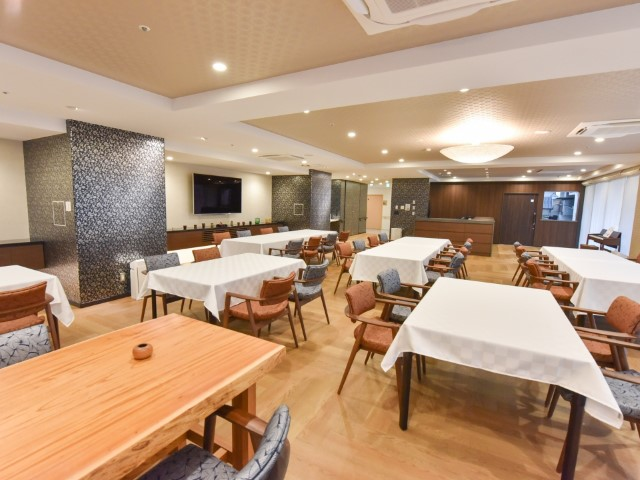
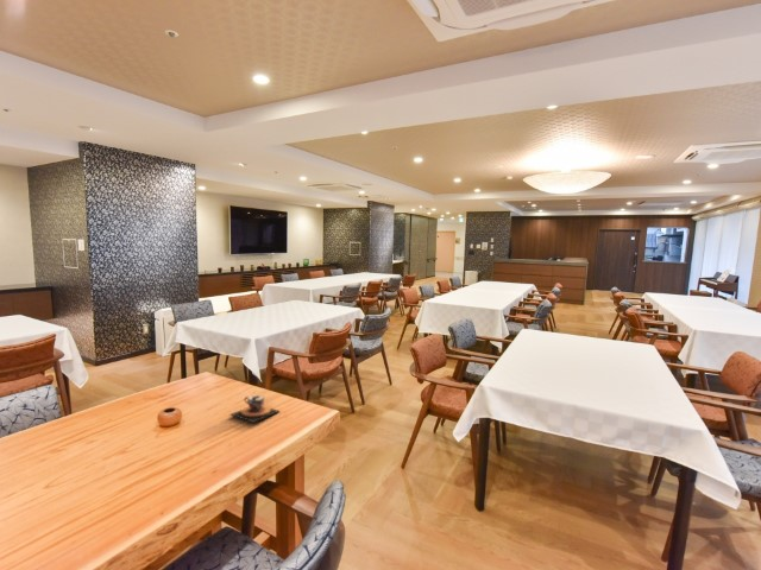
+ teacup [228,394,281,424]
